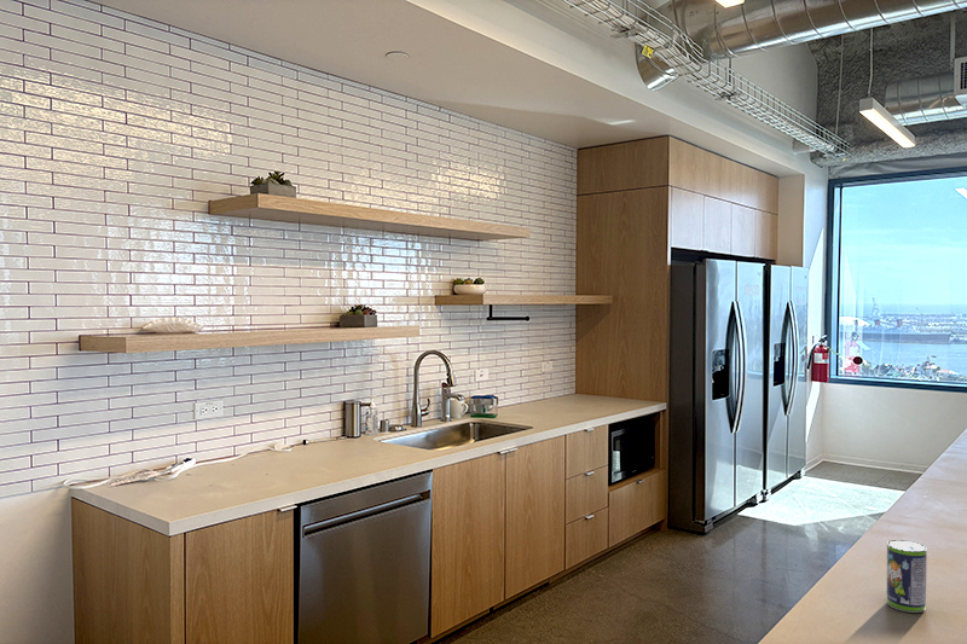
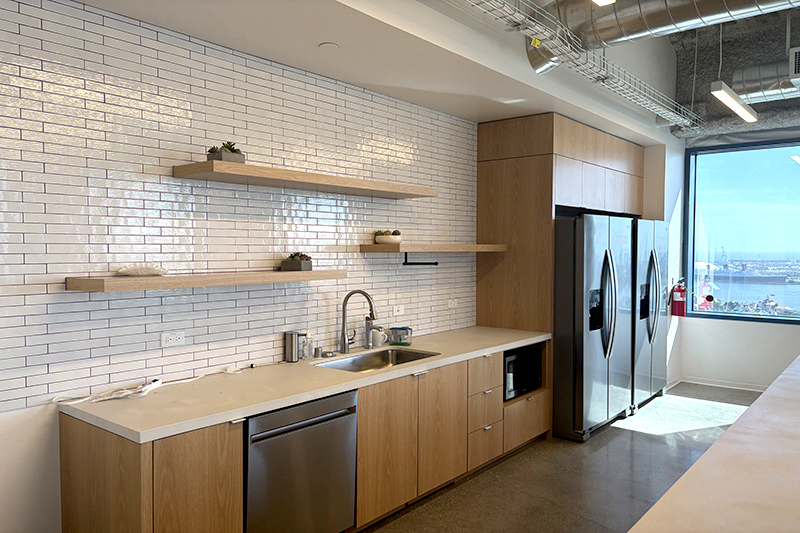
- beverage can [886,539,928,614]
